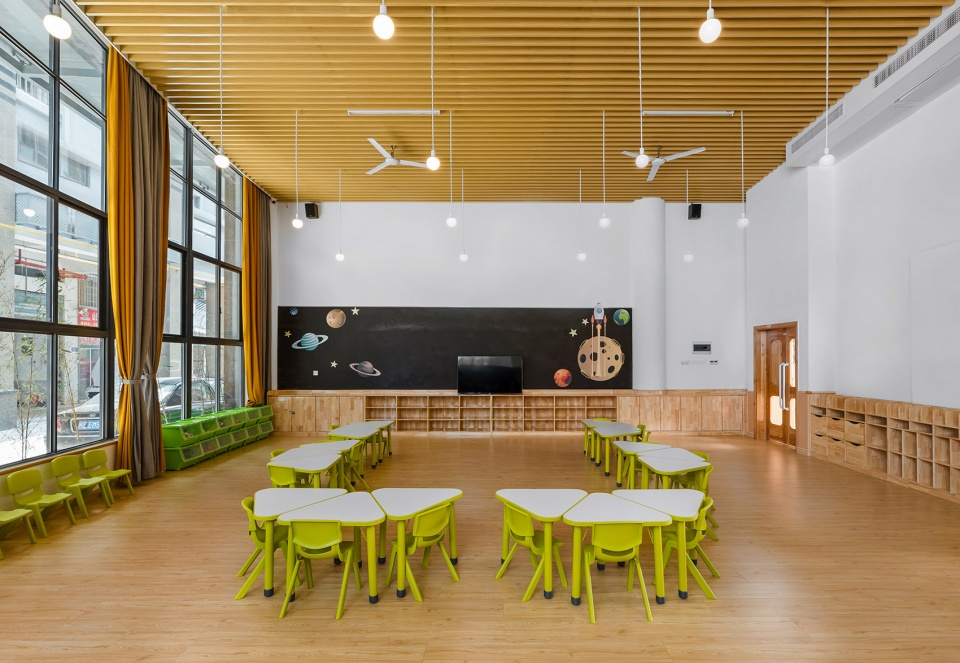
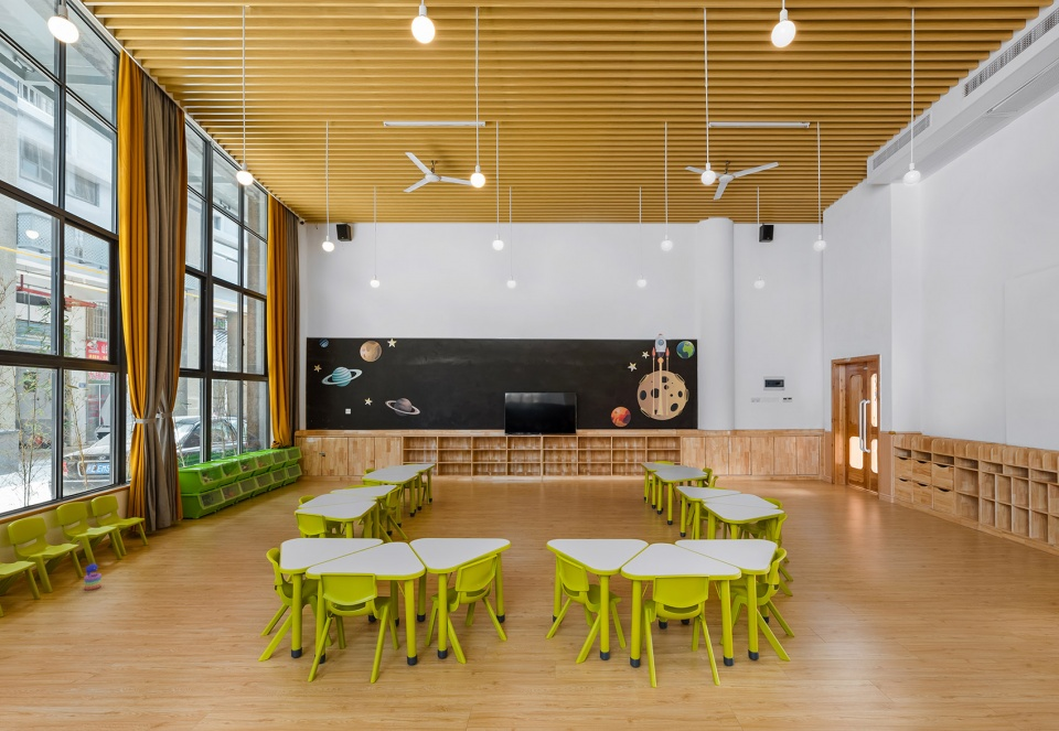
+ stacking toy [83,562,103,591]
